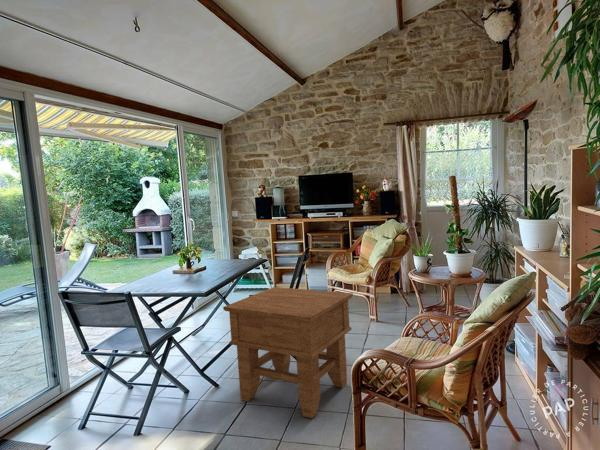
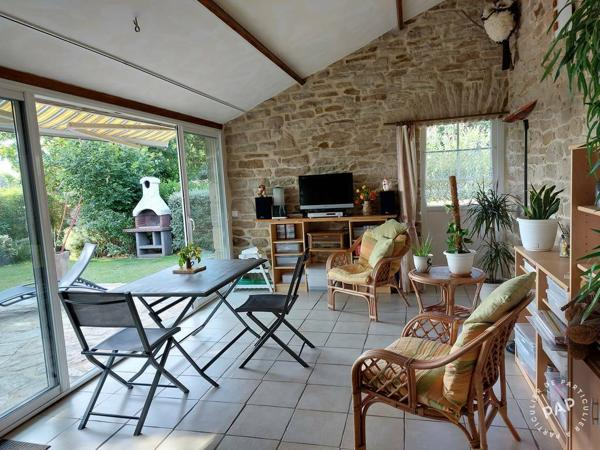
- side table [222,286,354,419]
